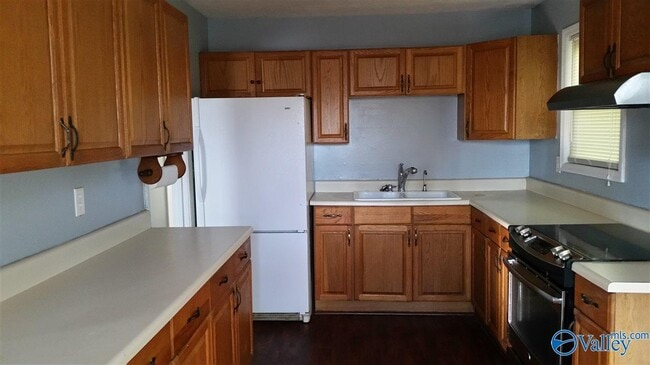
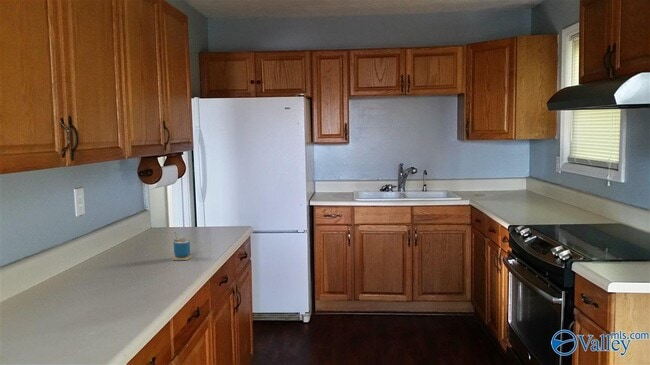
+ cup [171,230,193,261]
